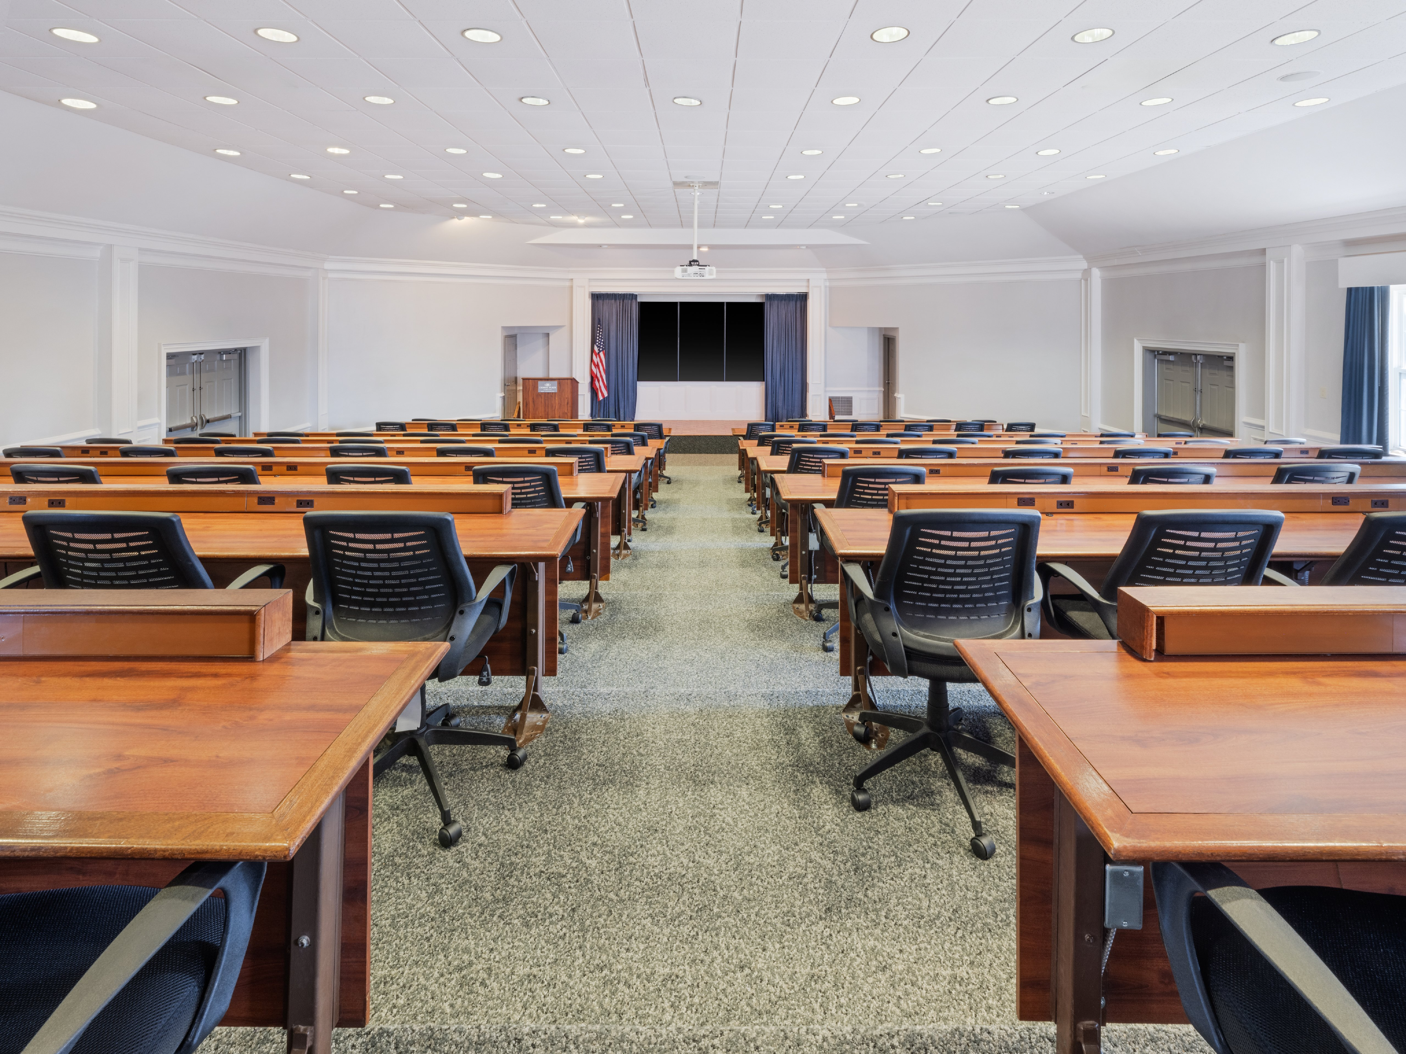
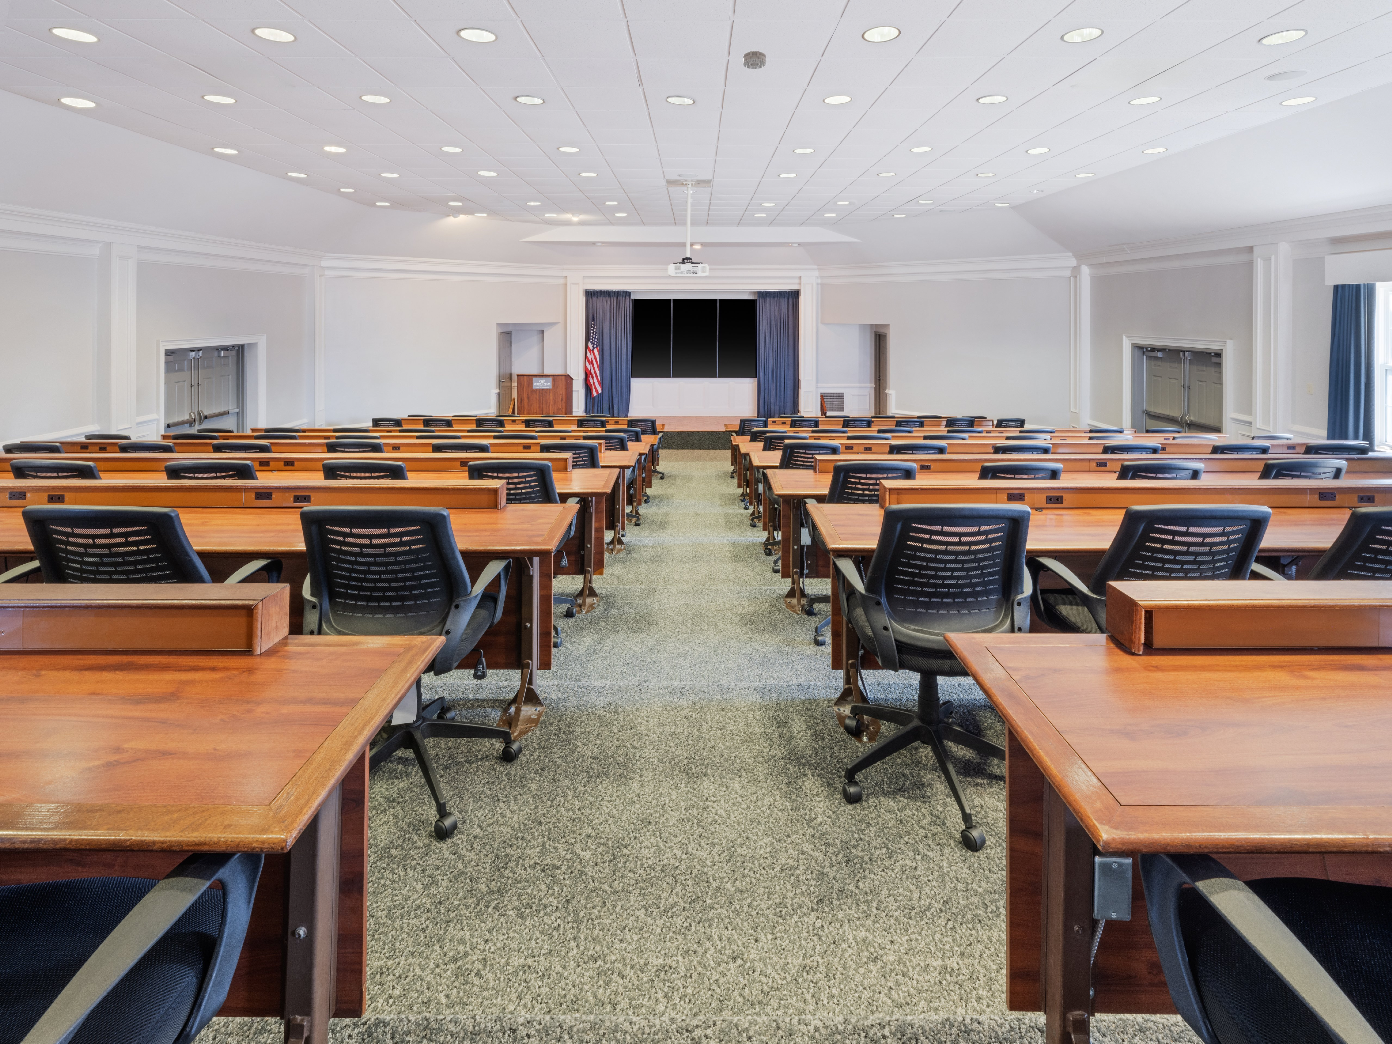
+ smoke detector [742,50,766,70]
